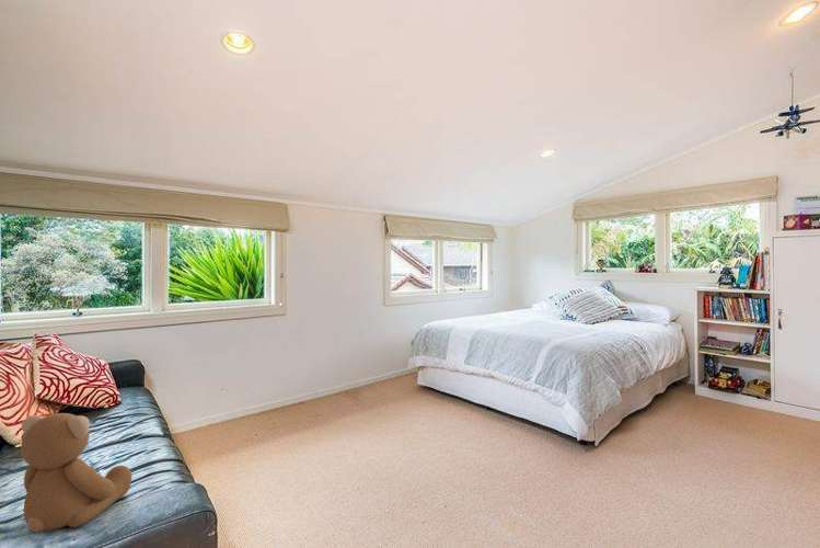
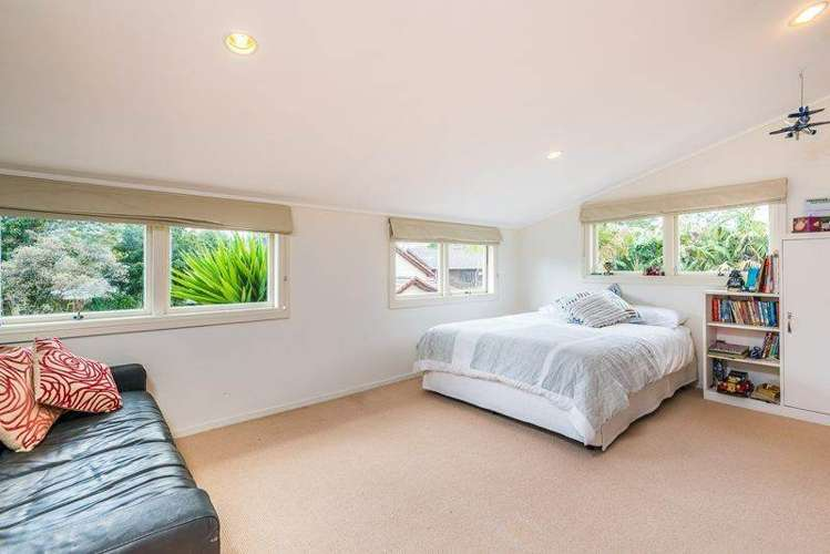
- teddy bear [20,412,132,533]
